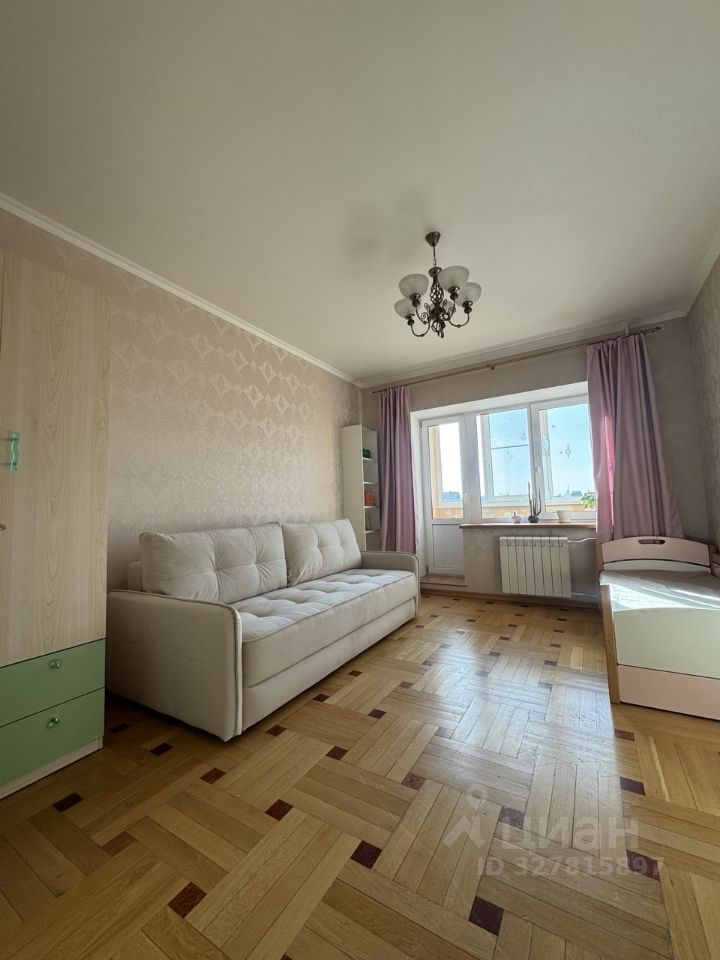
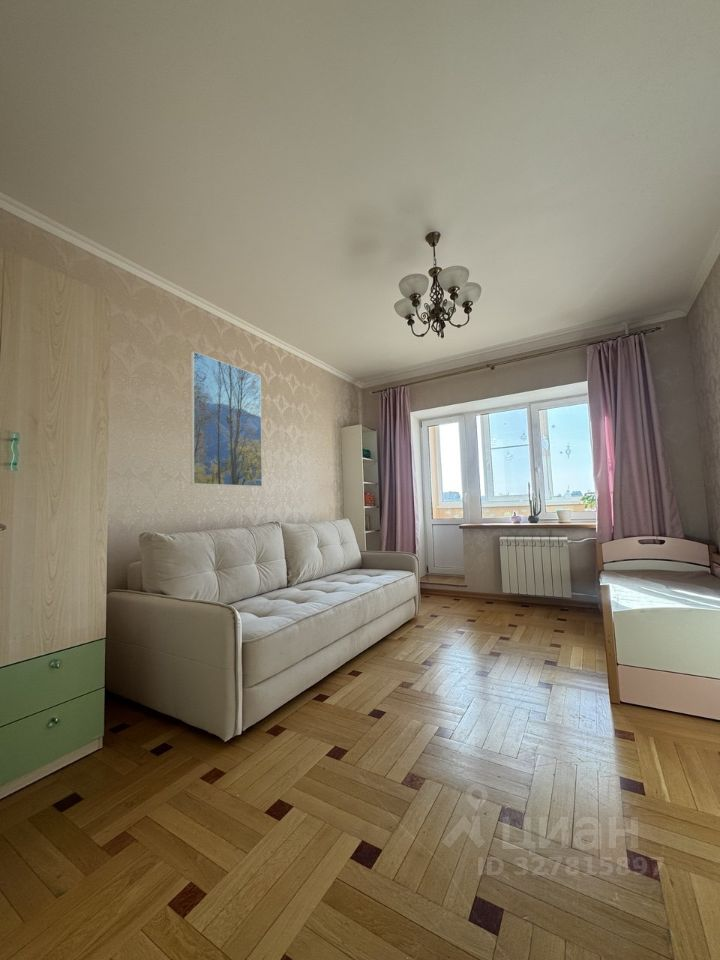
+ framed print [190,350,263,488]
